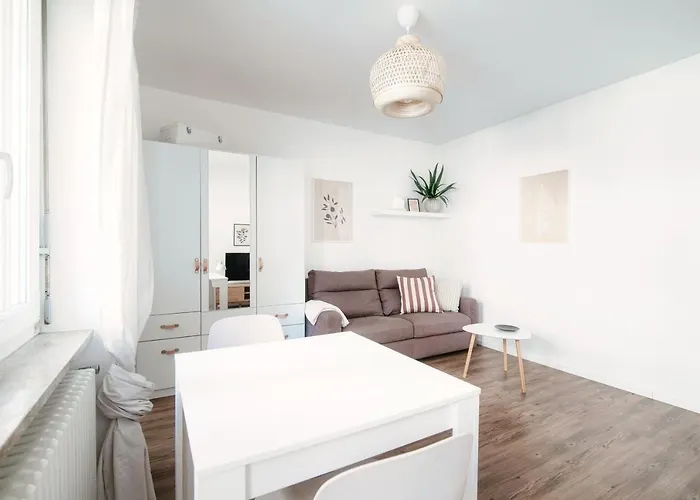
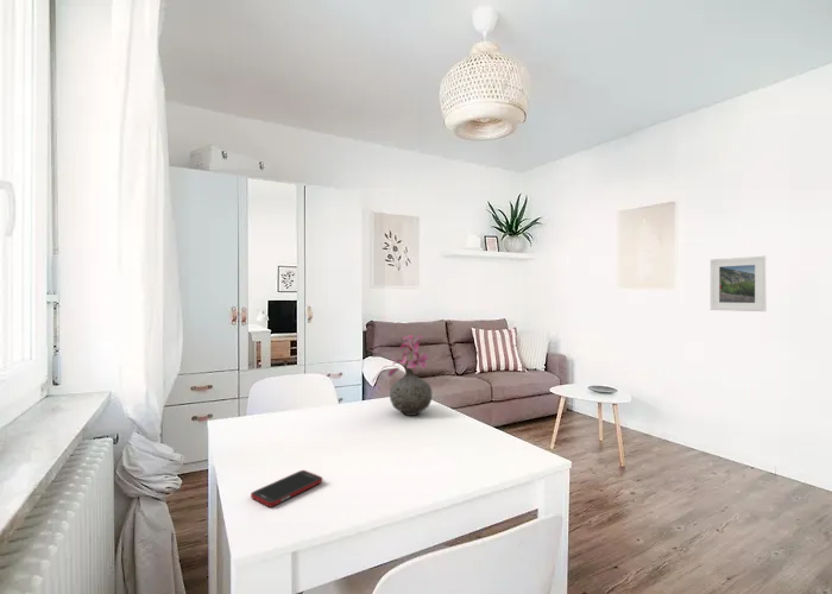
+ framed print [710,254,768,312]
+ cell phone [250,469,323,507]
+ vase [387,334,433,417]
